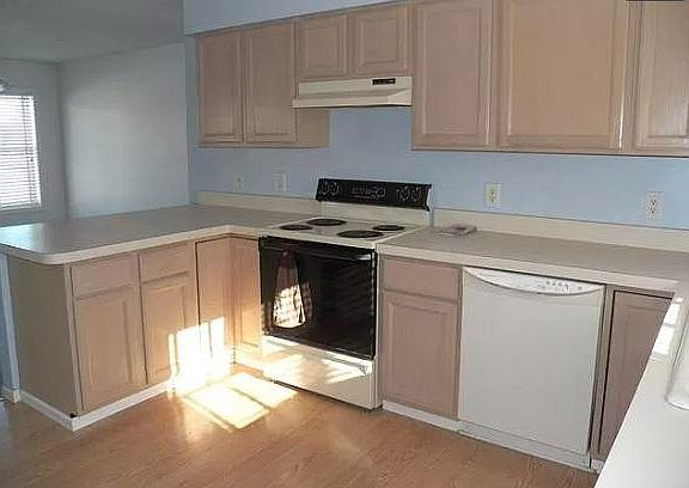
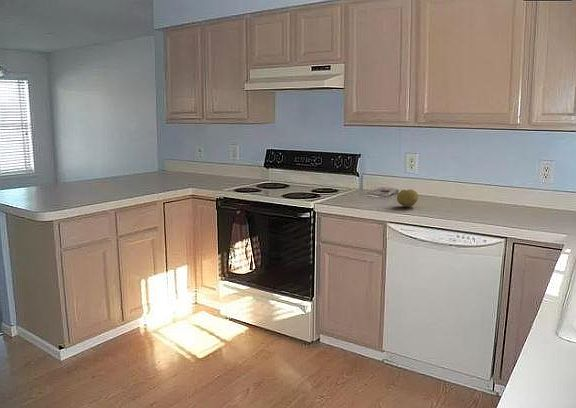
+ fruit [396,188,419,208]
